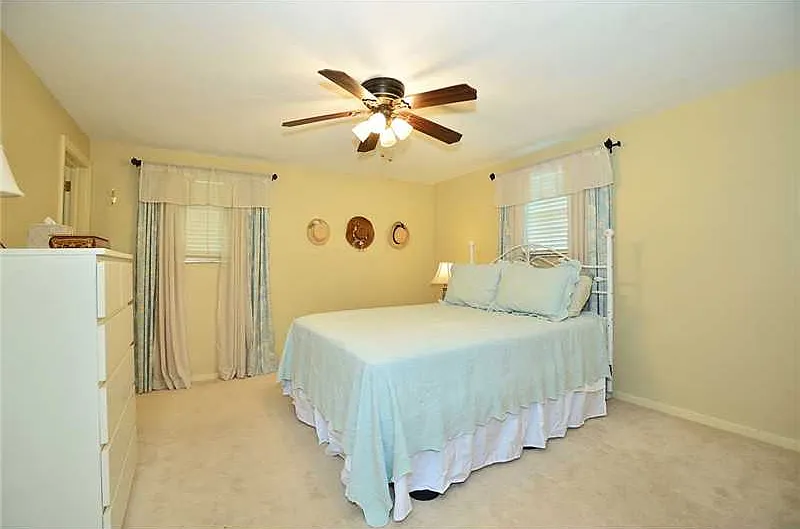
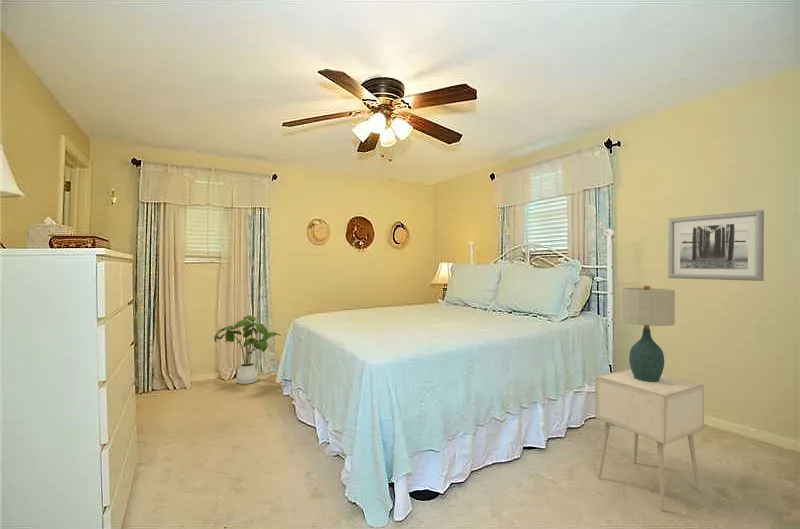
+ house plant [213,315,282,385]
+ wall art [667,209,765,282]
+ table lamp [619,285,676,382]
+ nightstand [594,368,705,512]
